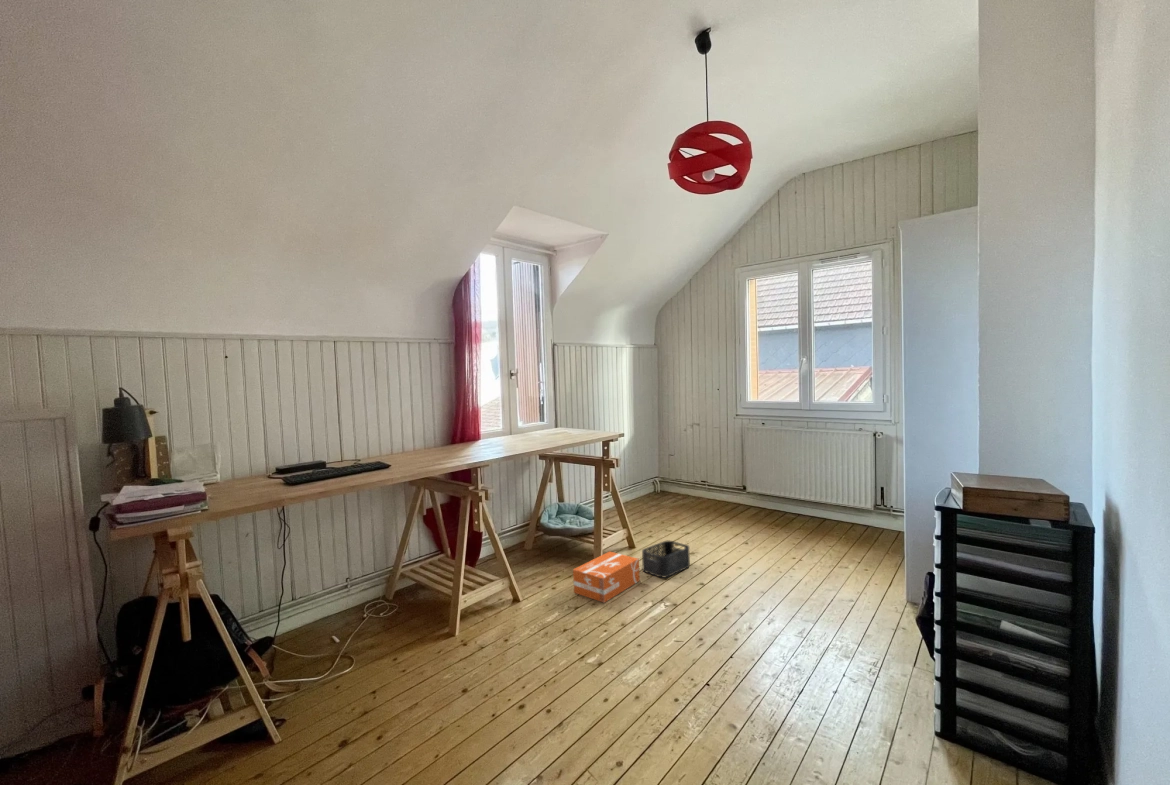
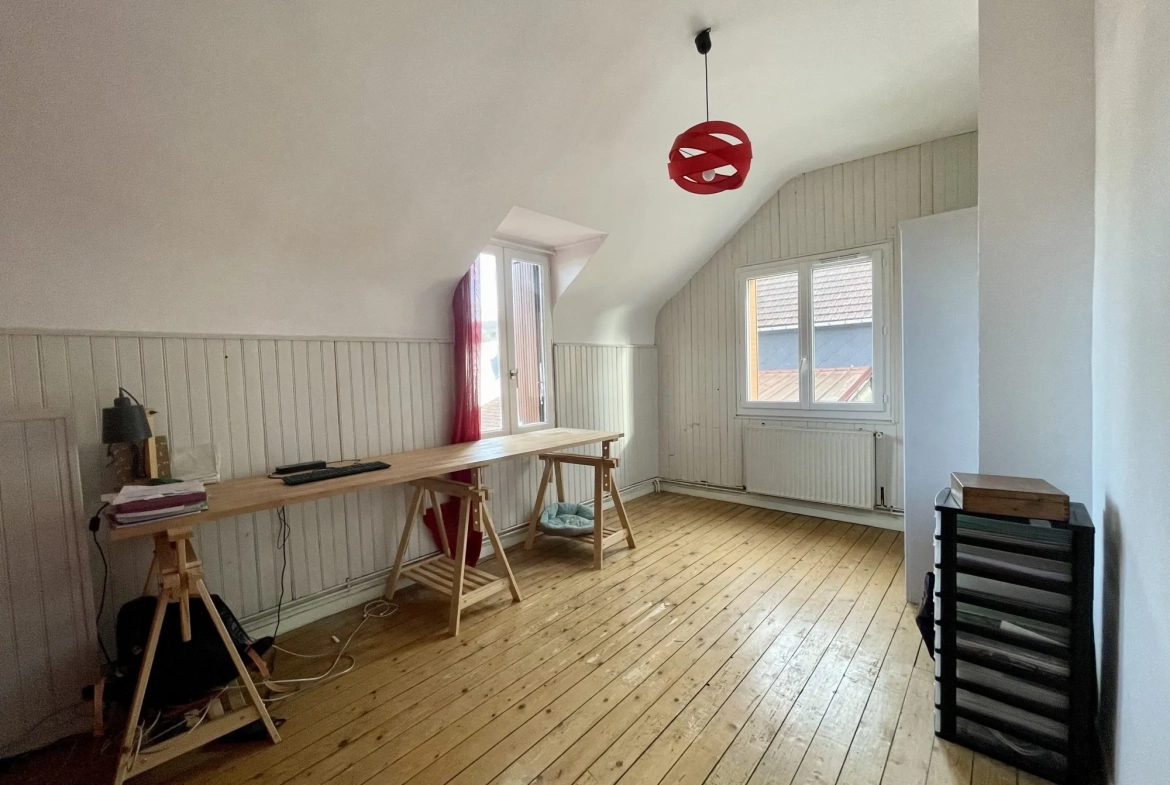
- cardboard box [572,551,641,604]
- storage bin [641,539,691,578]
